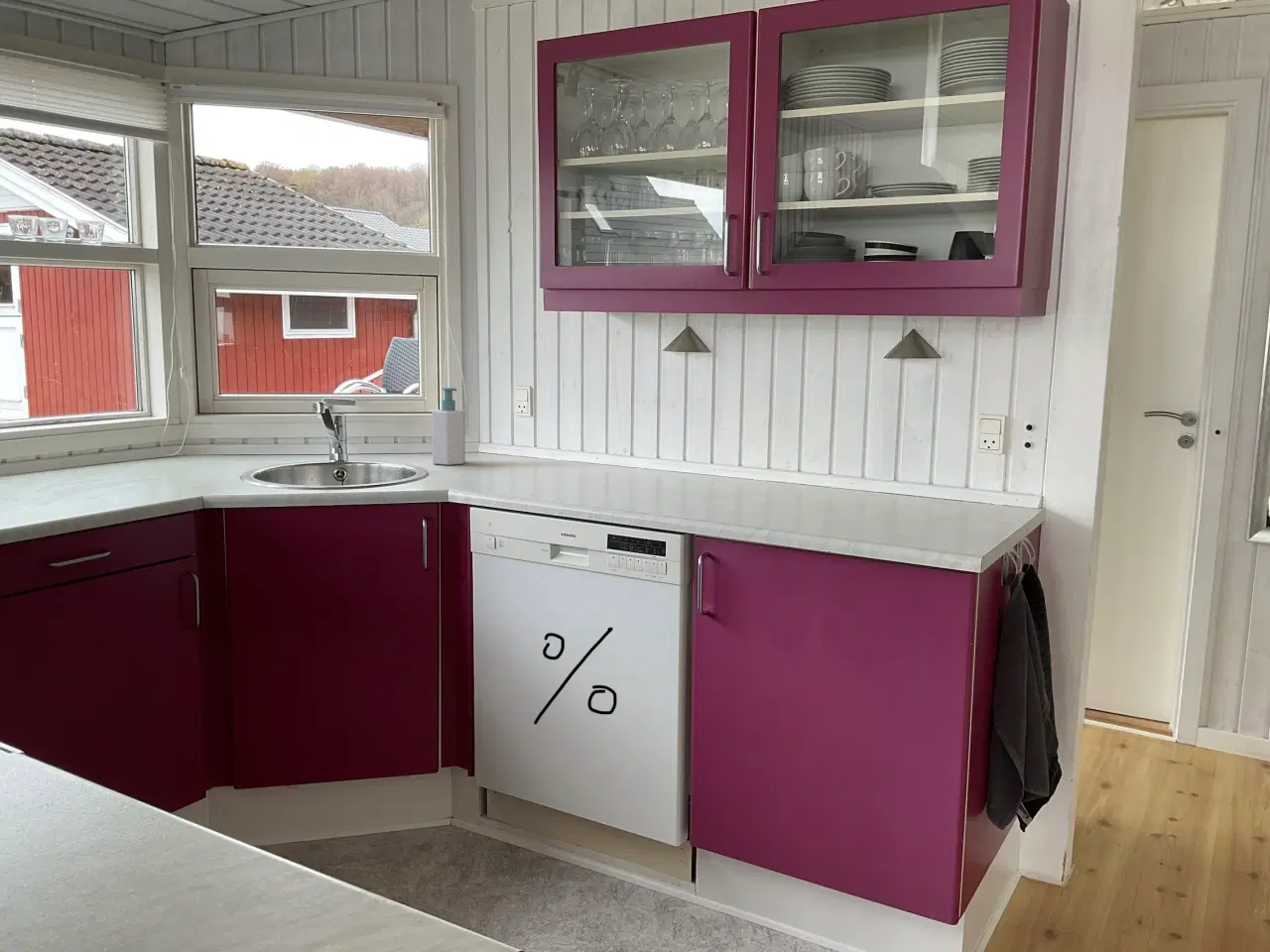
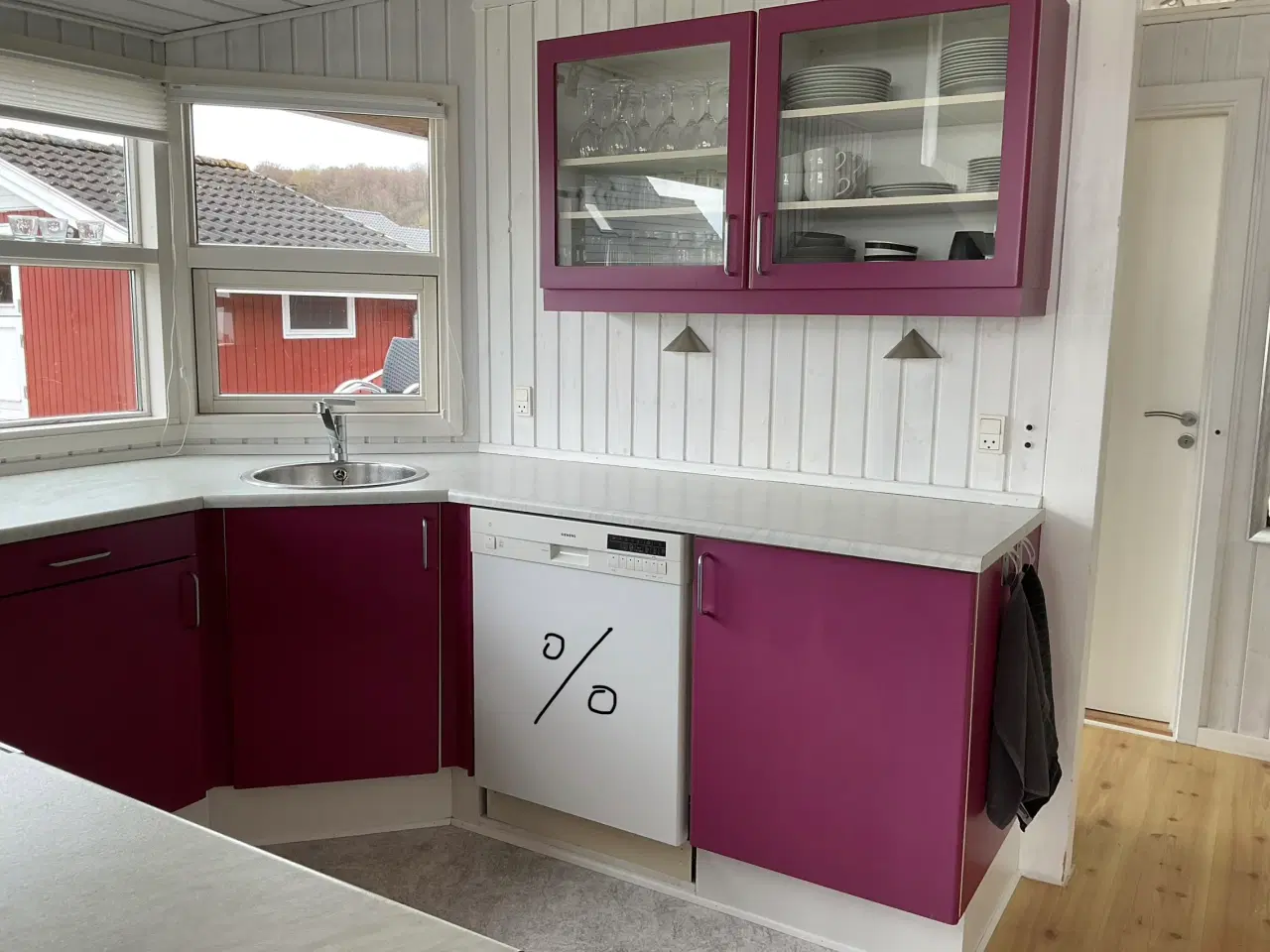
- soap bottle [431,387,466,466]
